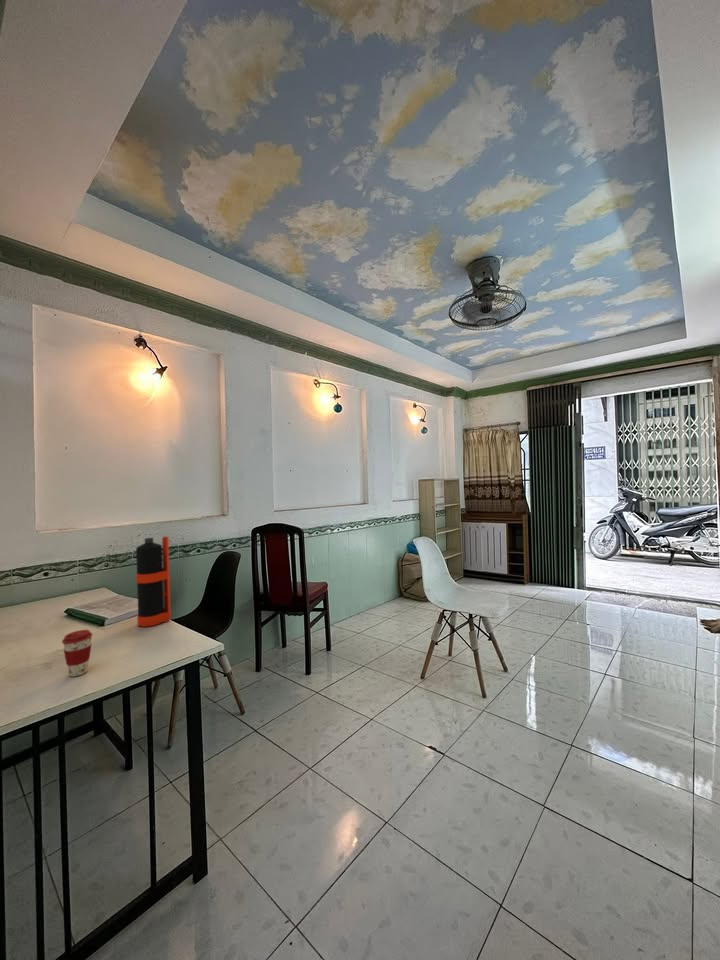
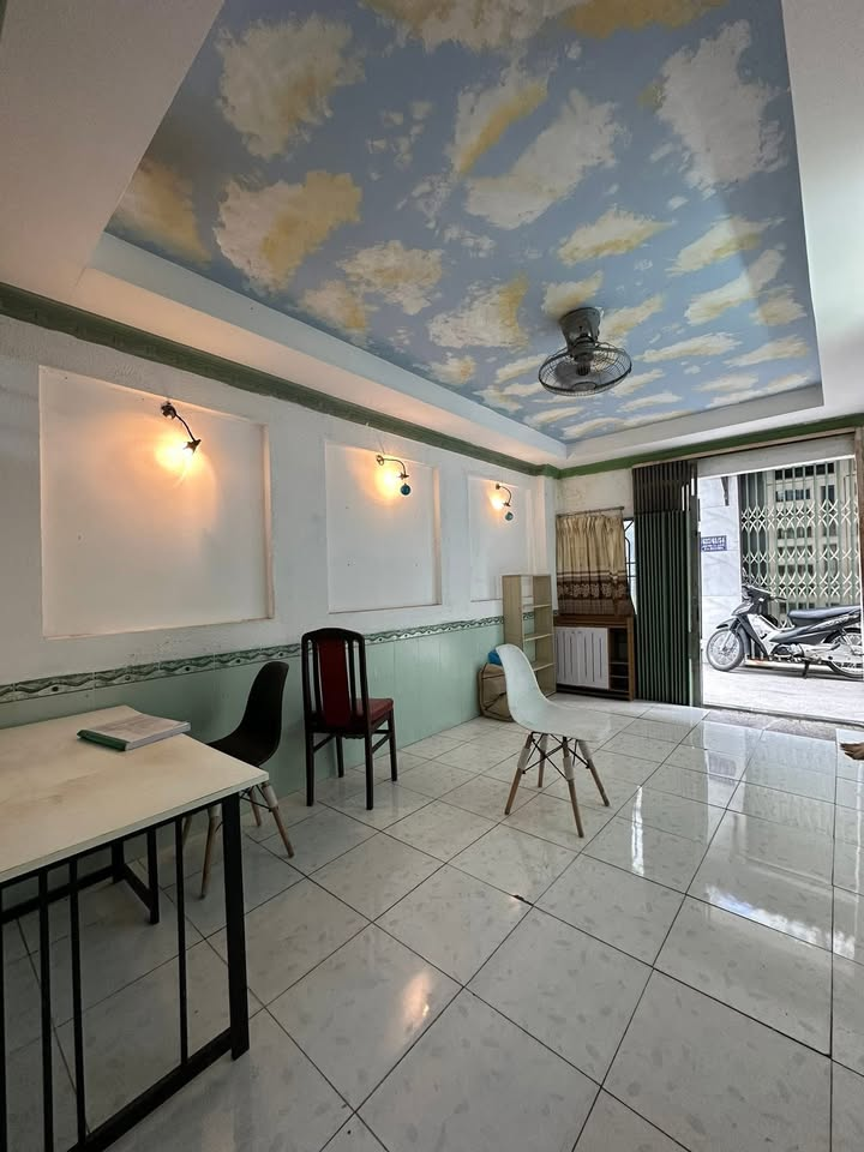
- bottle [135,535,172,628]
- coffee cup [61,629,93,678]
